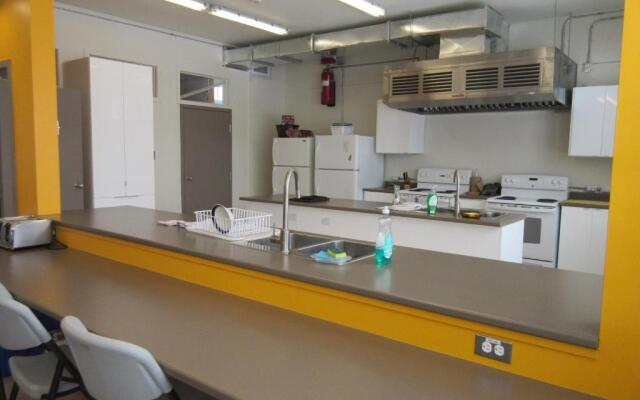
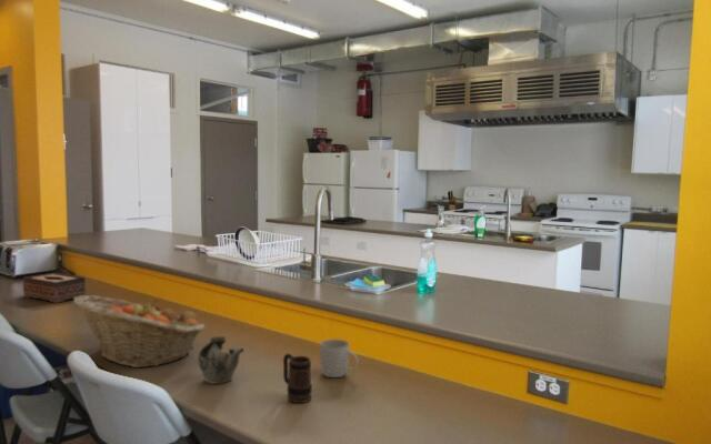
+ tissue box [22,272,87,304]
+ mug [282,352,313,404]
+ fruit basket [72,294,207,369]
+ teapot [197,335,244,385]
+ mug [319,339,359,379]
